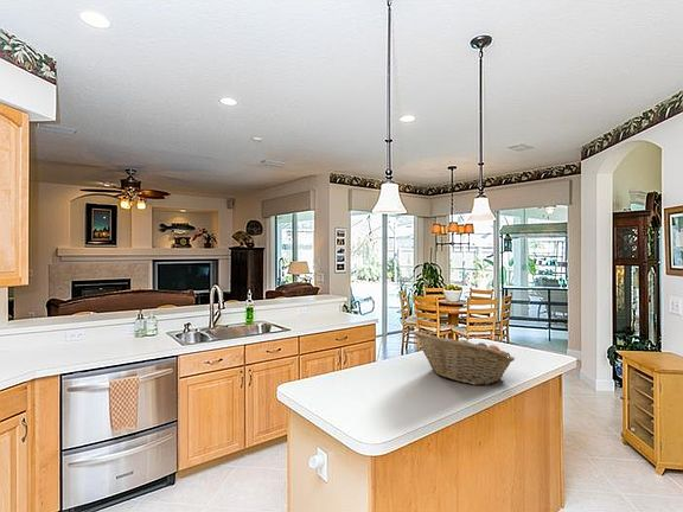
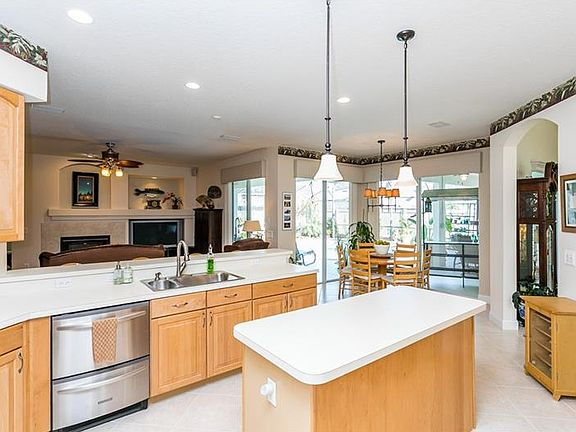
- fruit basket [414,331,516,386]
